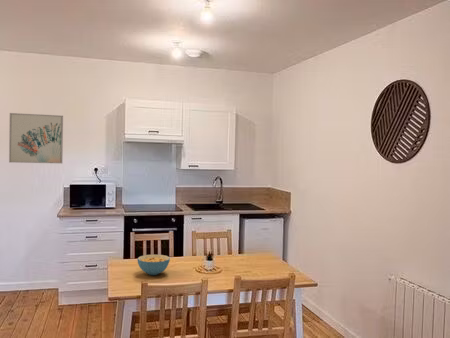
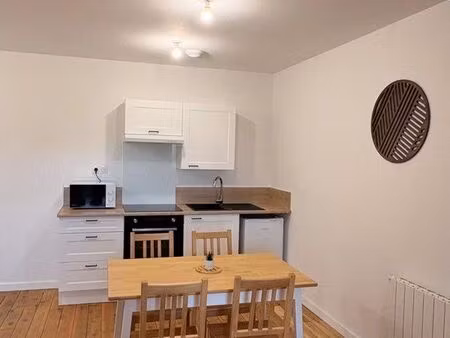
- cereal bowl [137,253,171,276]
- wall art [8,112,64,164]
